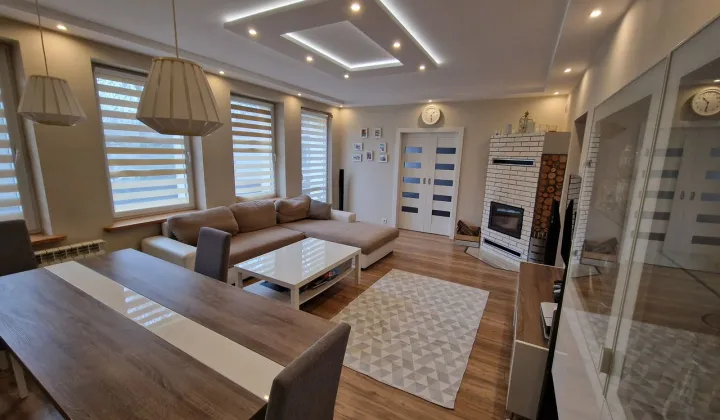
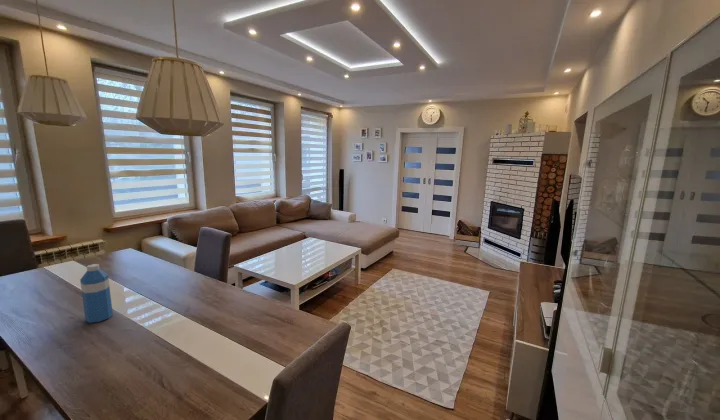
+ water bottle [79,263,114,324]
